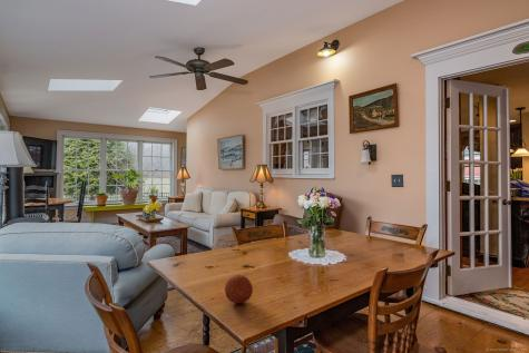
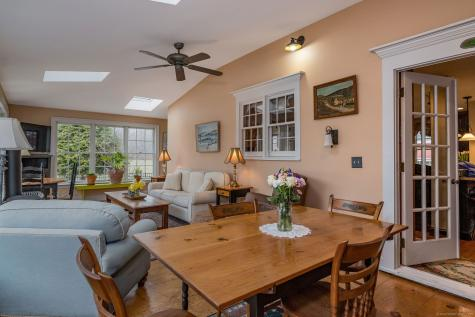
- fruit [224,274,254,304]
